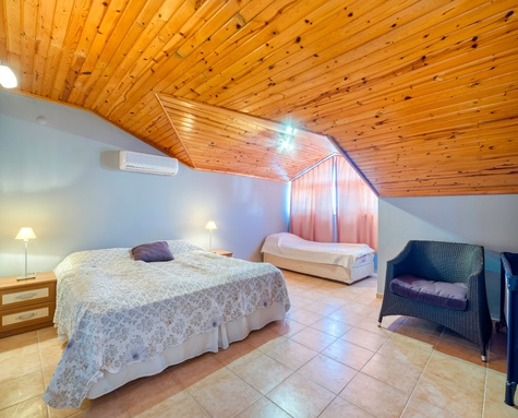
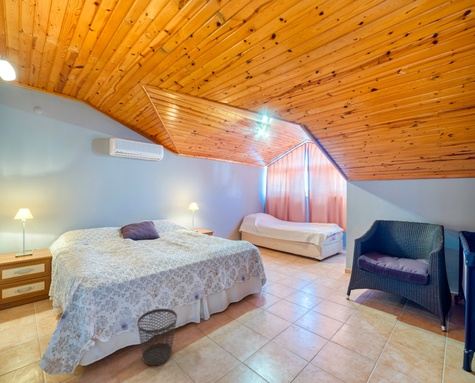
+ wastebasket [136,308,178,367]
